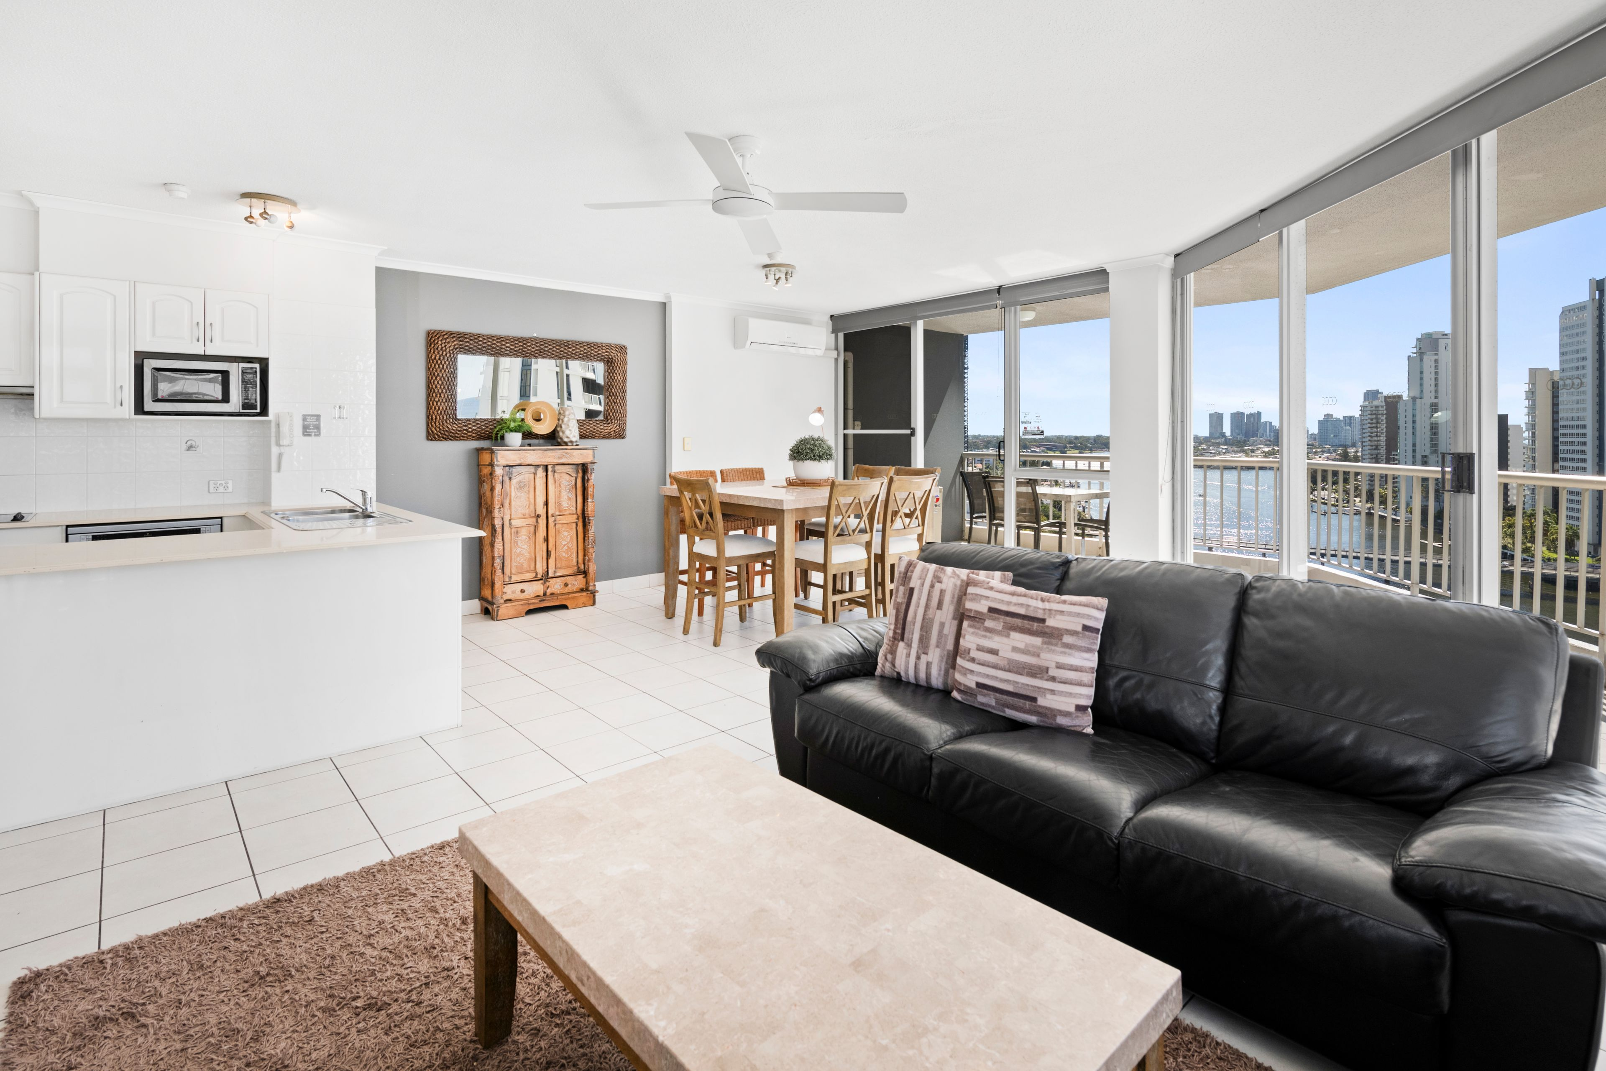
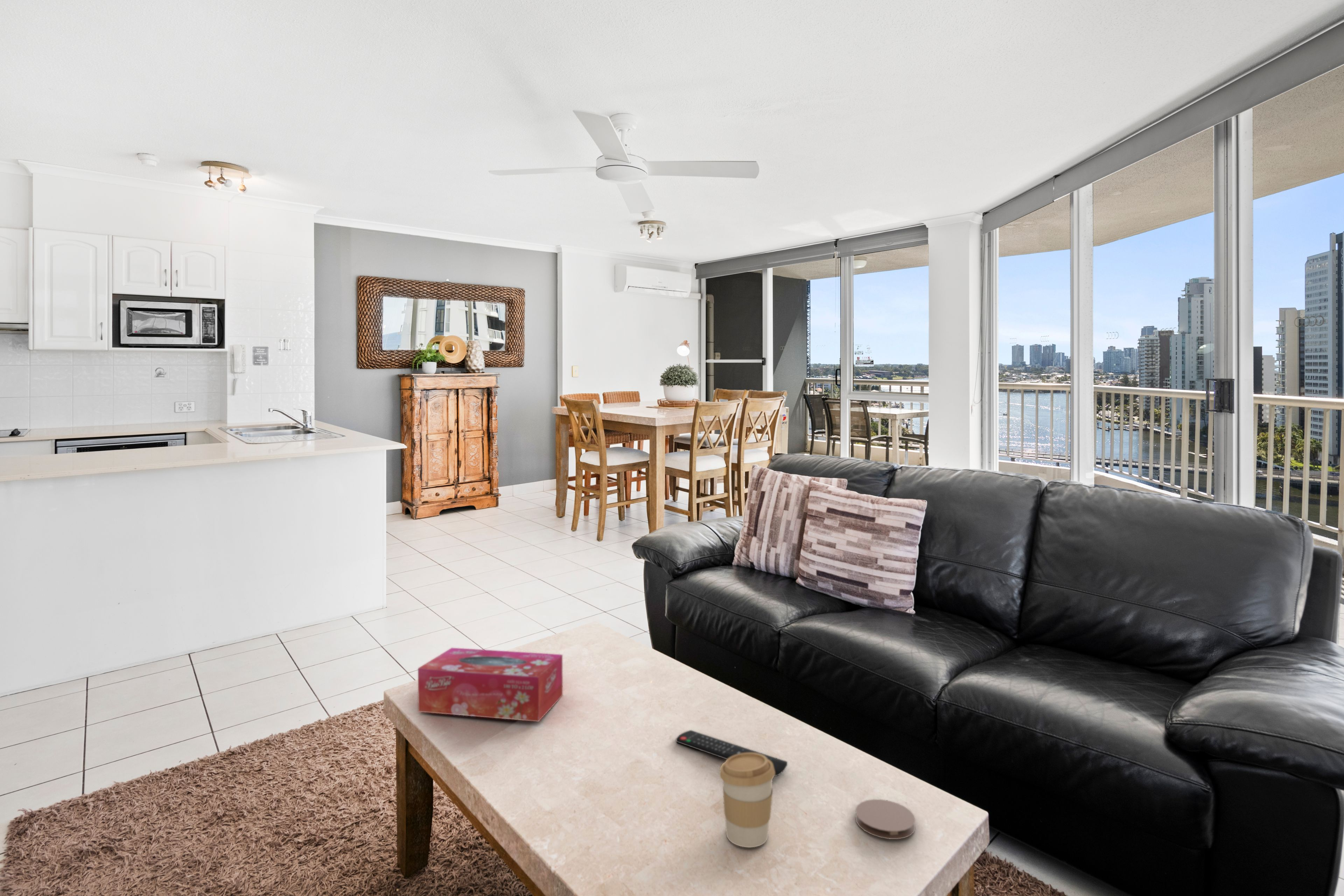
+ remote control [676,730,788,776]
+ coaster [855,799,916,840]
+ coffee cup [719,752,775,848]
+ tissue box [418,647,563,722]
